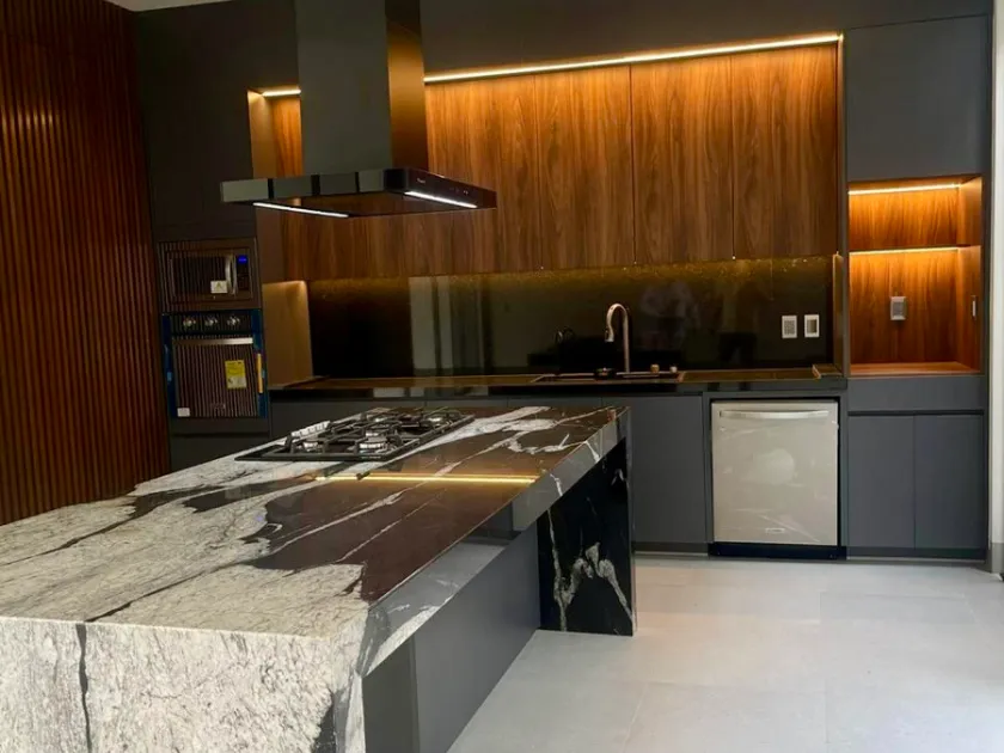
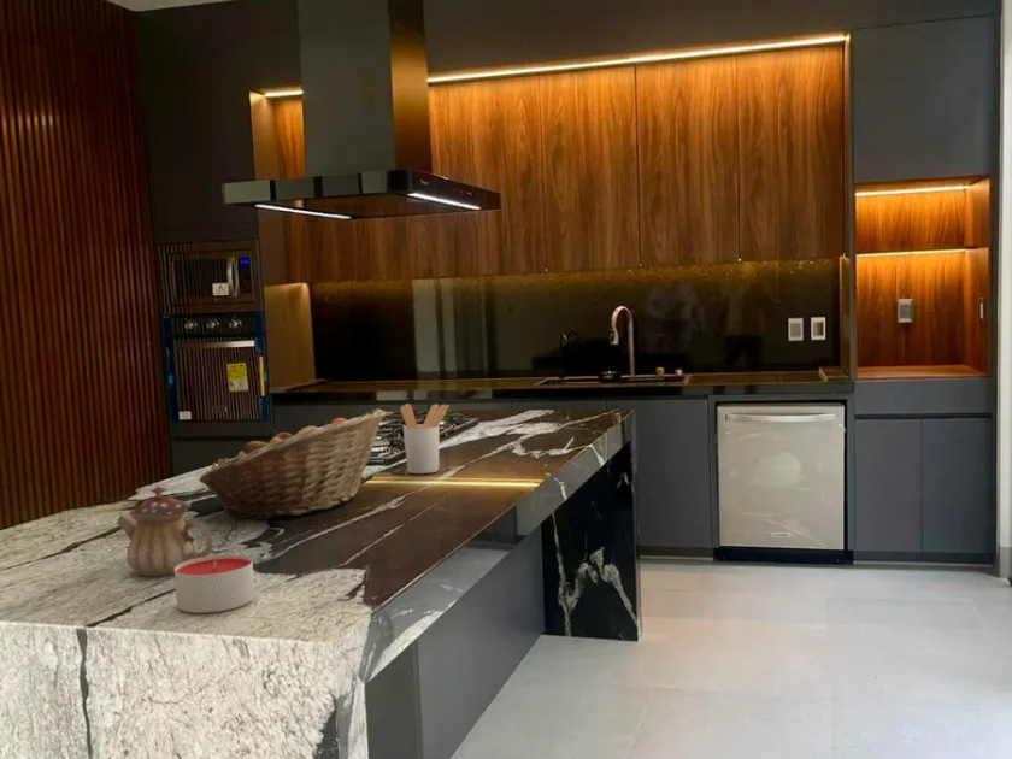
+ utensil holder [399,402,449,475]
+ fruit basket [199,407,387,520]
+ teapot [114,486,213,577]
+ candle [173,553,255,614]
